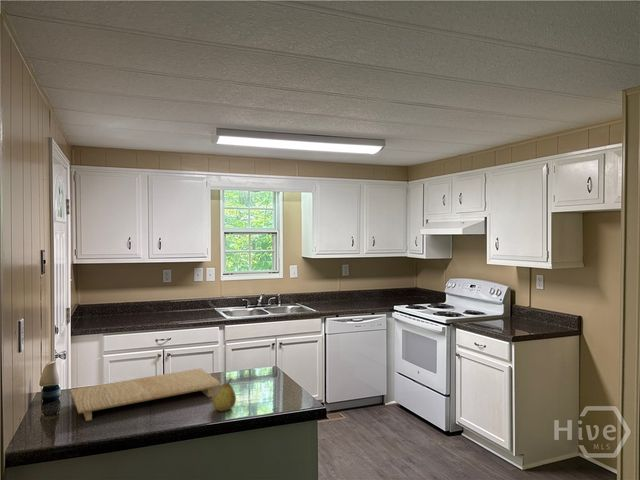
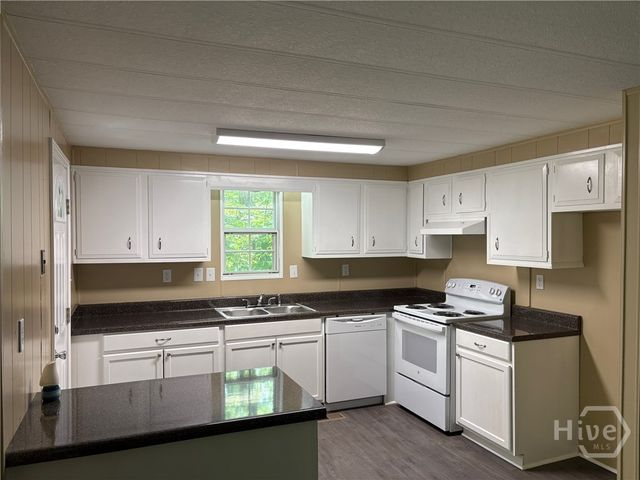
- fruit [212,378,237,412]
- cutting board [68,367,222,422]
